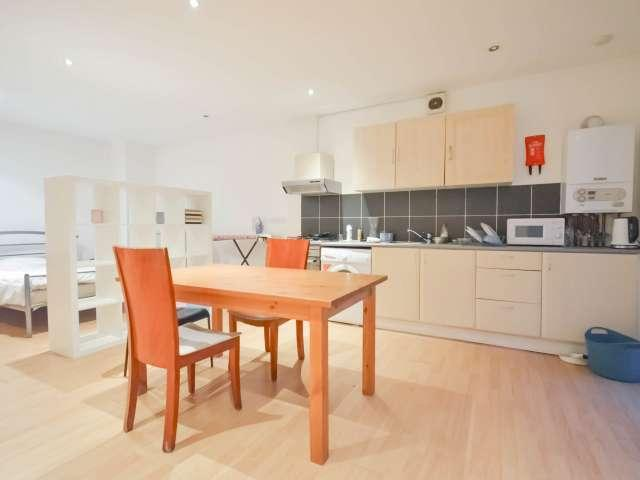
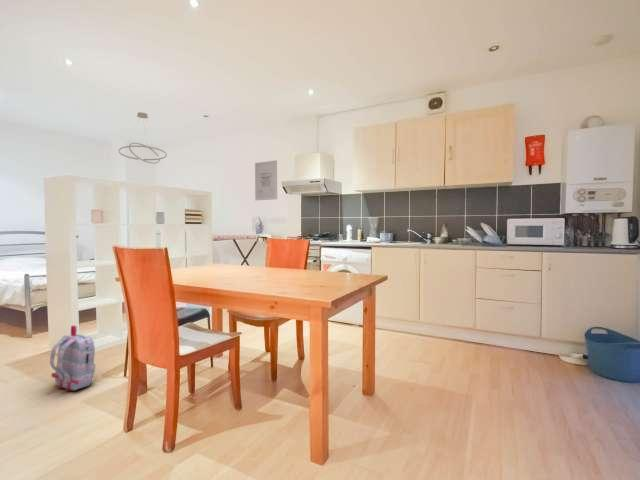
+ backpack [49,324,97,392]
+ ceiling light fixture [118,111,168,165]
+ wall art [254,159,278,201]
